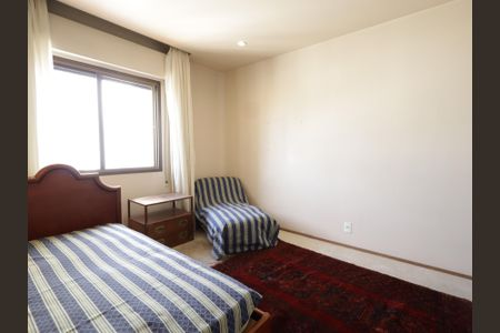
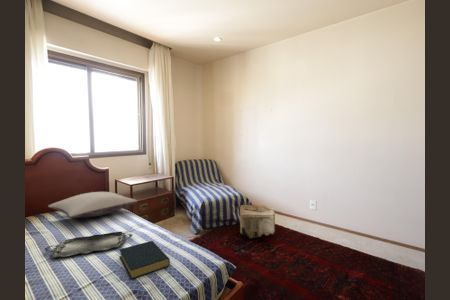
+ pillow [47,191,138,219]
+ serving tray [43,231,134,259]
+ pouf [239,204,276,240]
+ hardback book [118,240,171,280]
